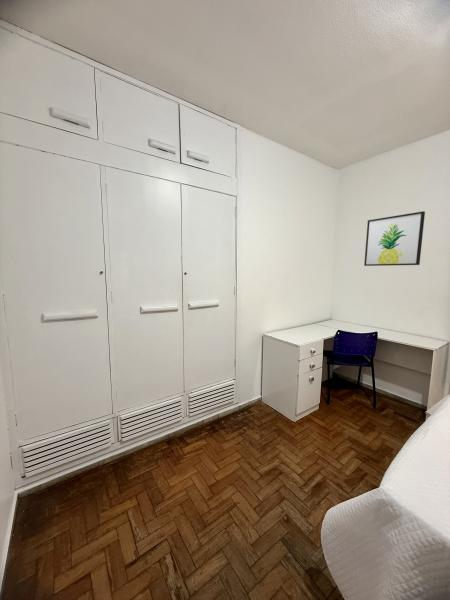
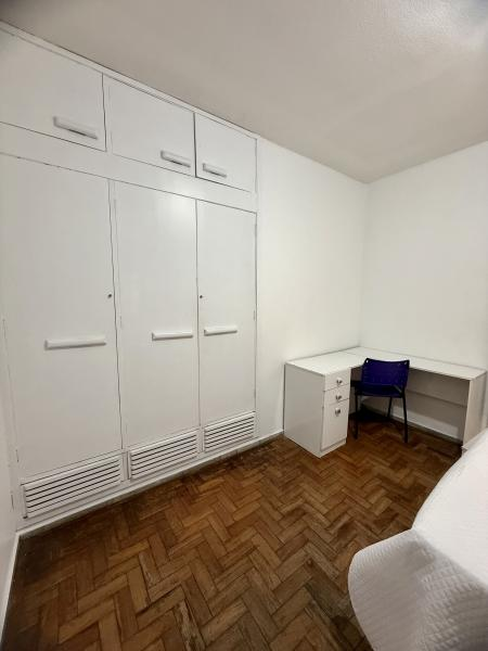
- wall art [363,210,426,267]
